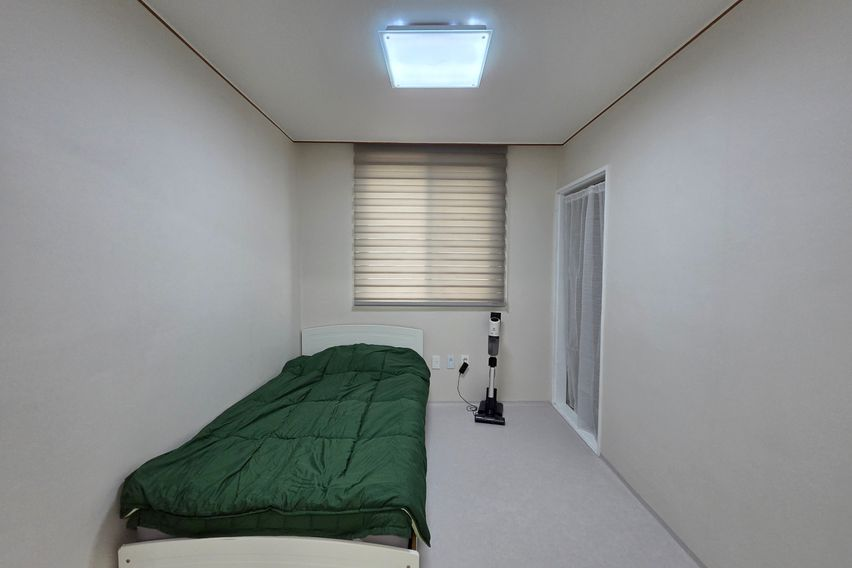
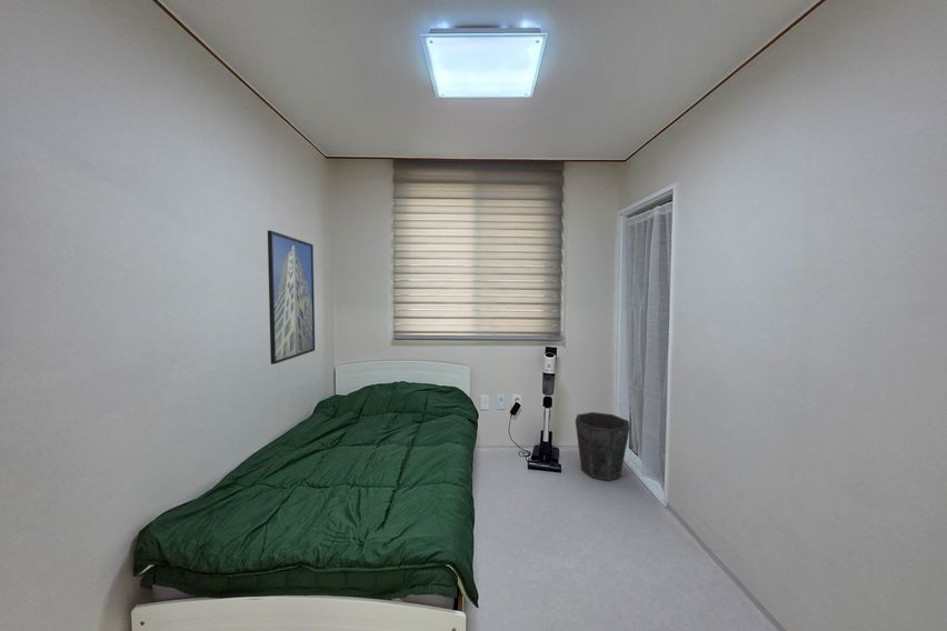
+ waste bin [575,411,630,482]
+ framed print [267,230,316,365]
